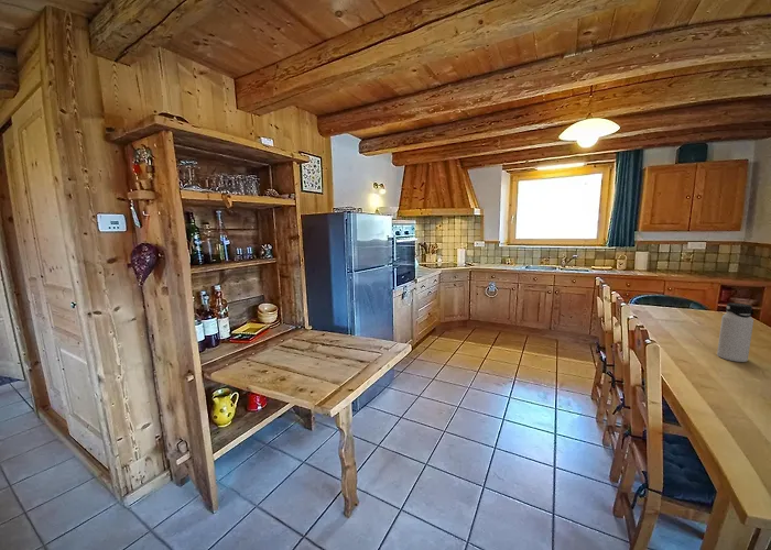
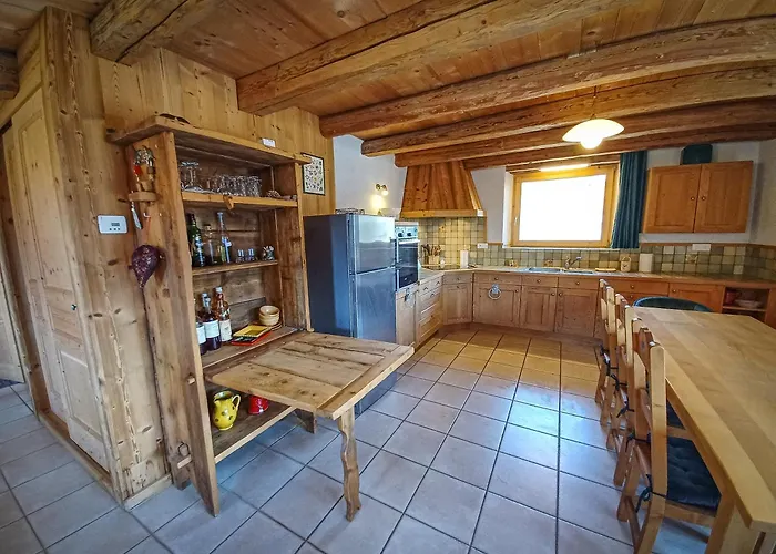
- water bottle [716,302,754,363]
